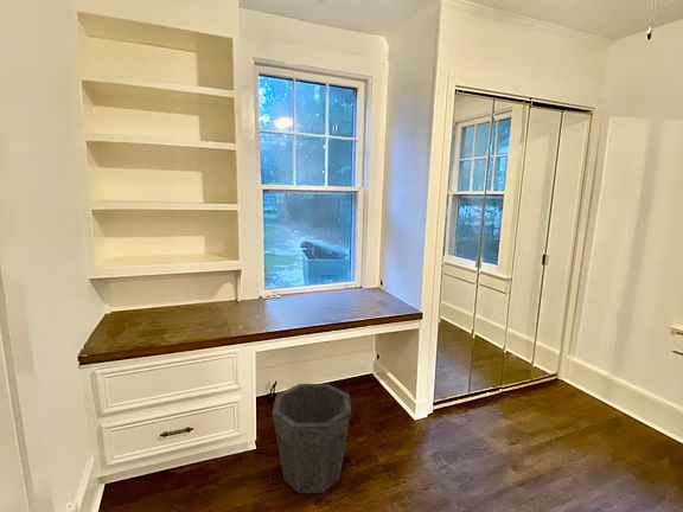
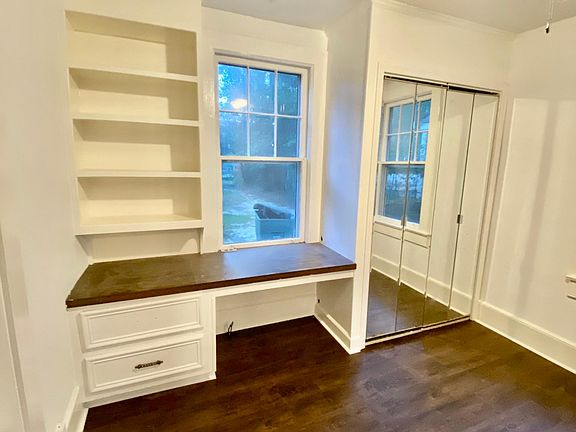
- waste bin [272,383,352,494]
